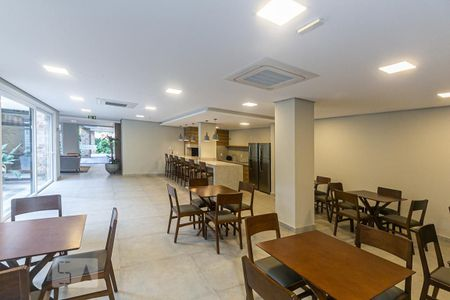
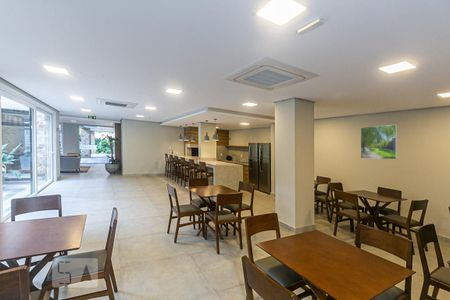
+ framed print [360,124,398,160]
